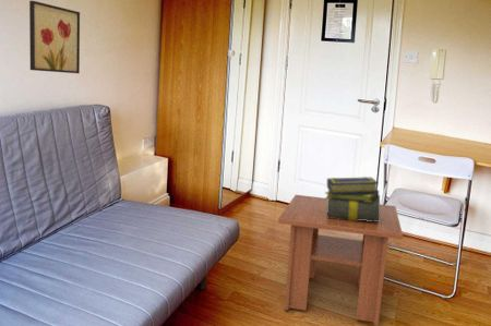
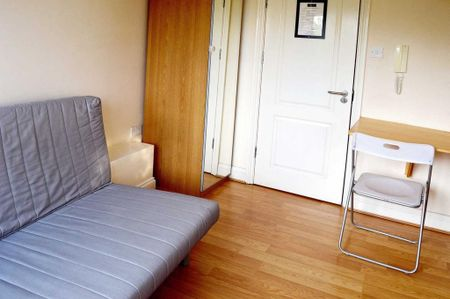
- coffee table [277,194,404,326]
- wall art [28,0,81,74]
- stack of books [324,176,381,221]
